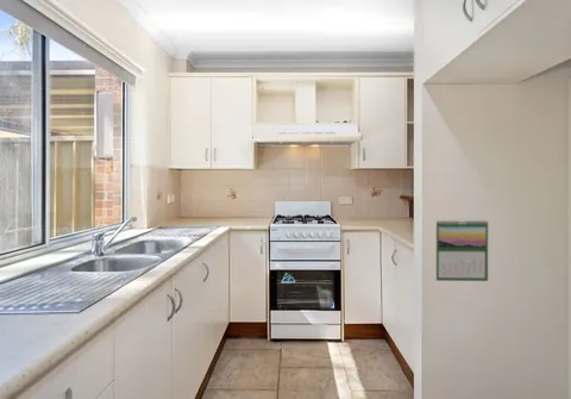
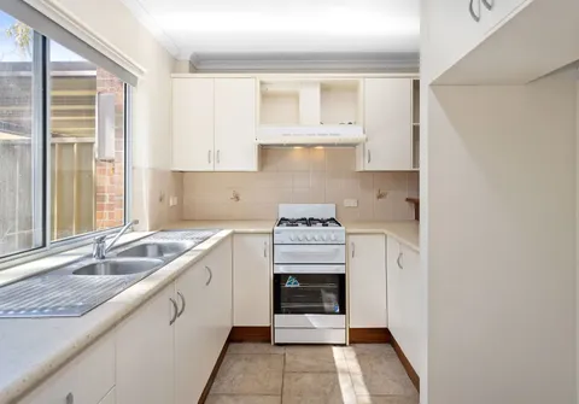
- calendar [434,218,489,282]
